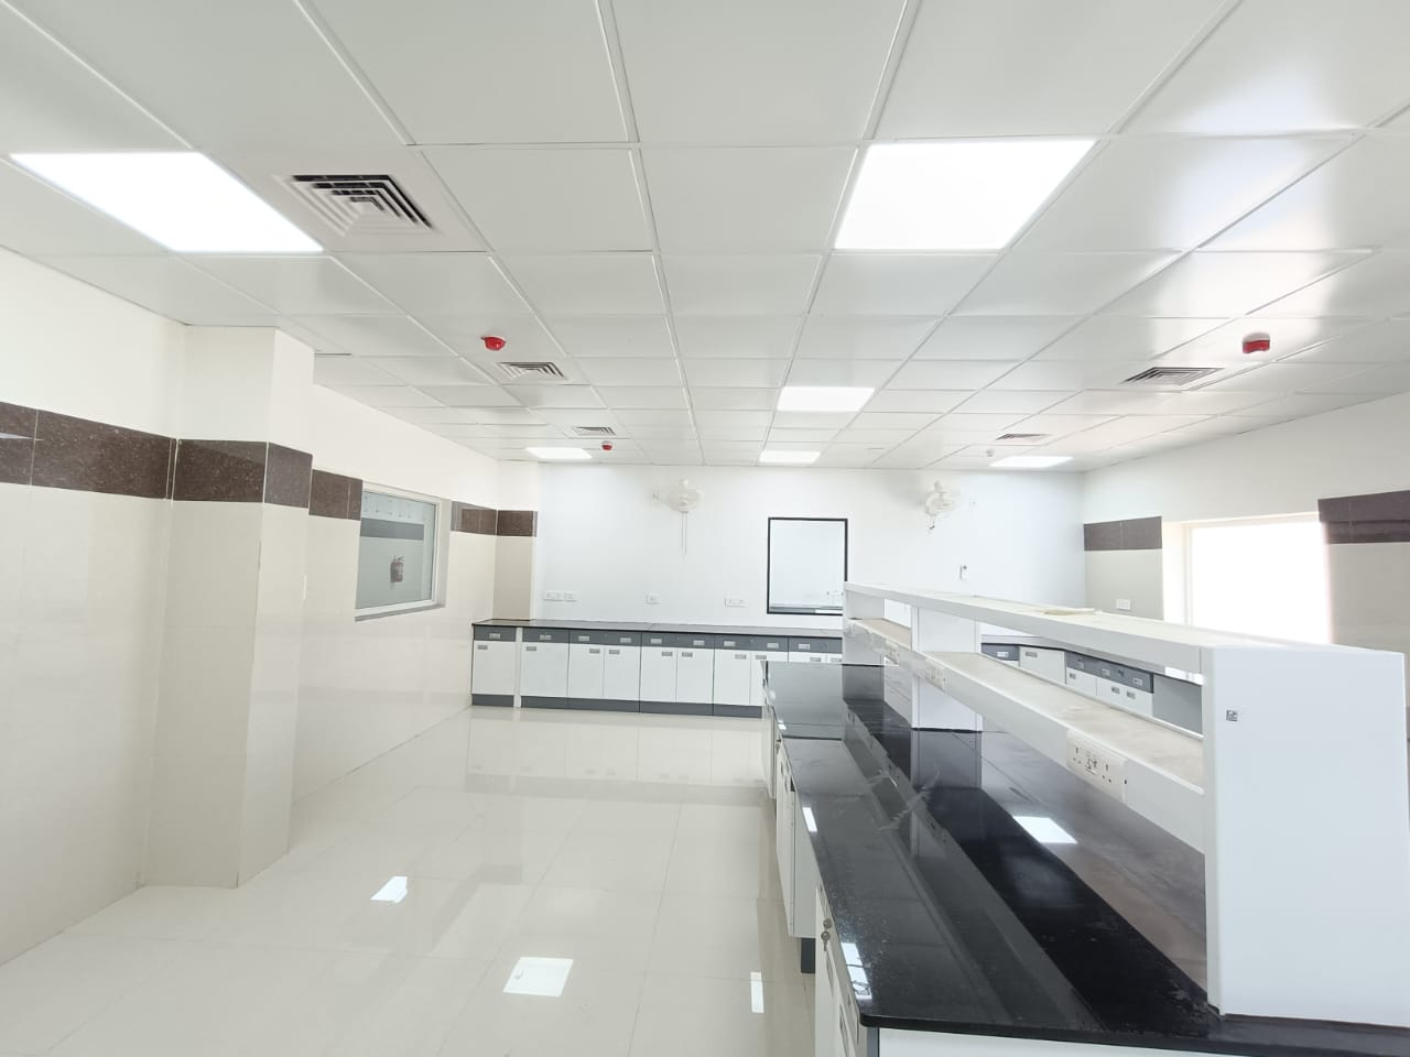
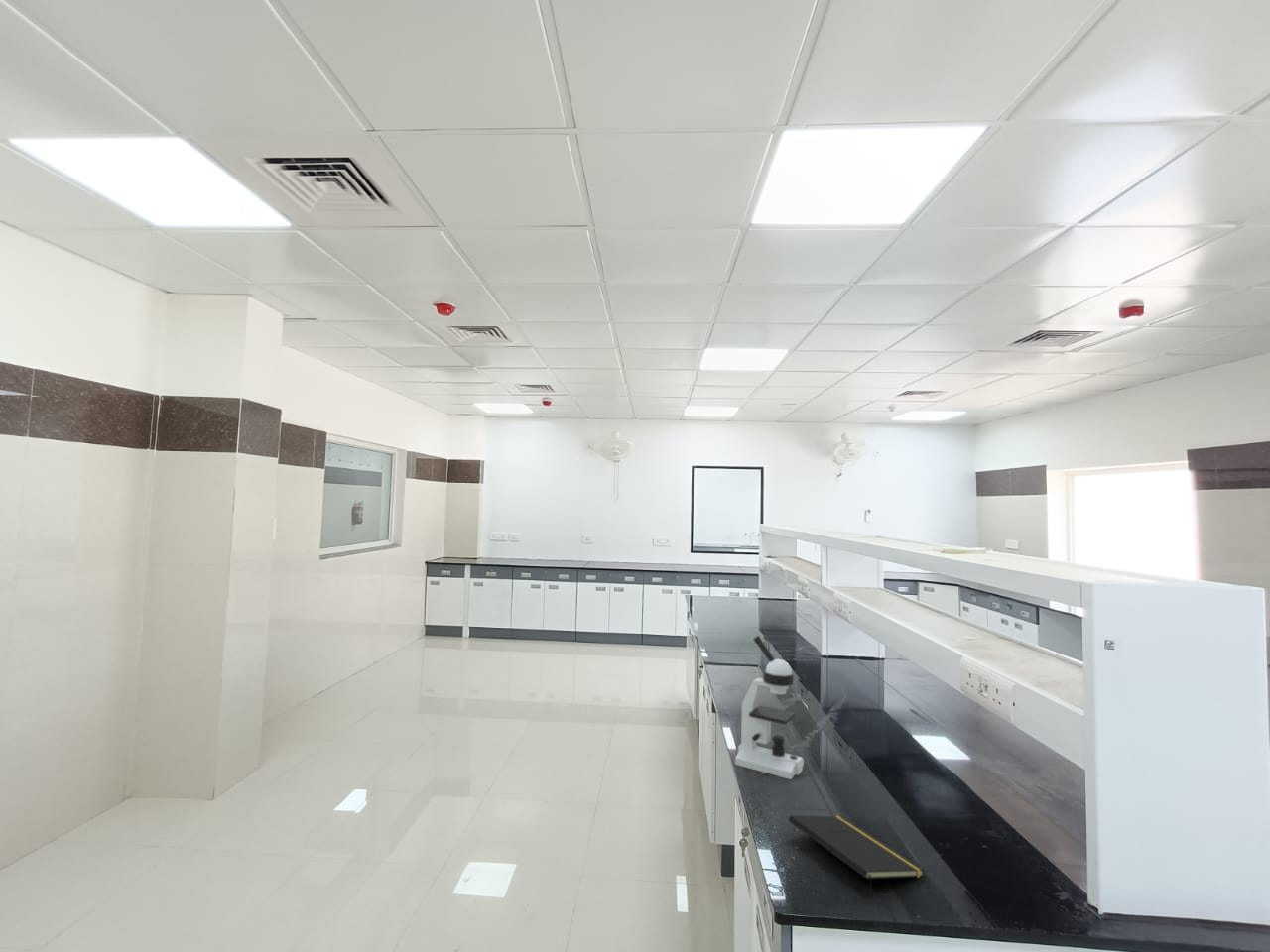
+ notepad [788,814,926,898]
+ microscope [734,635,805,780]
